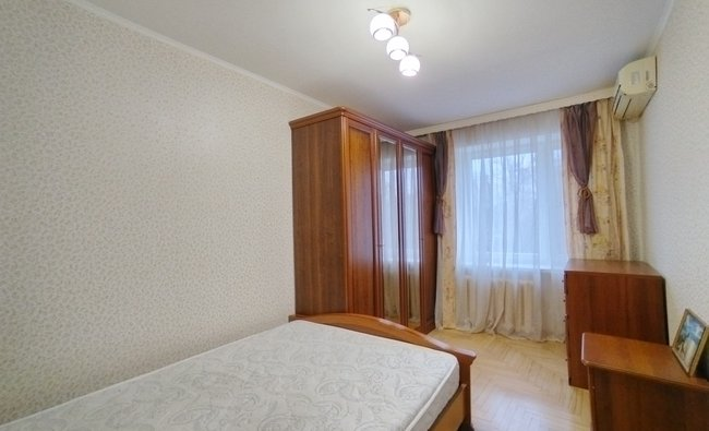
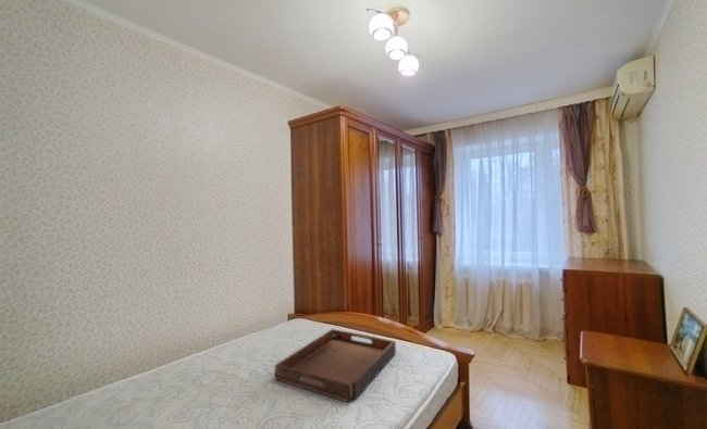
+ serving tray [274,328,397,403]
